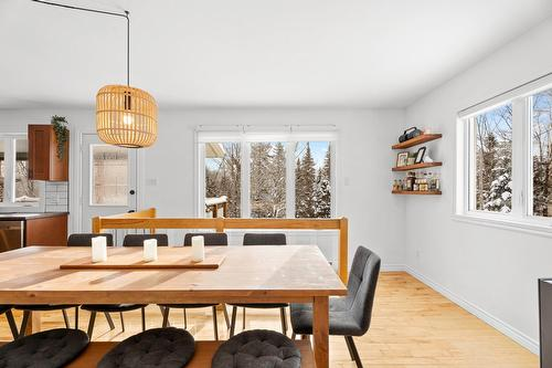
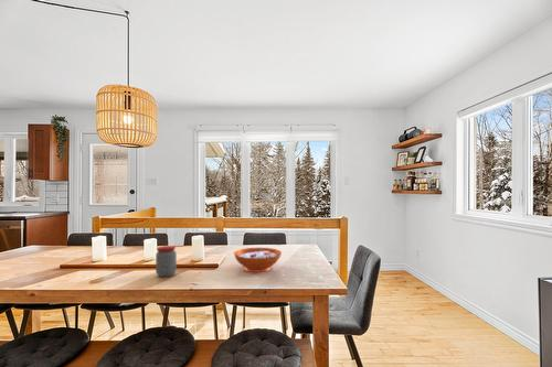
+ decorative bowl [233,247,283,273]
+ jar [155,245,178,278]
